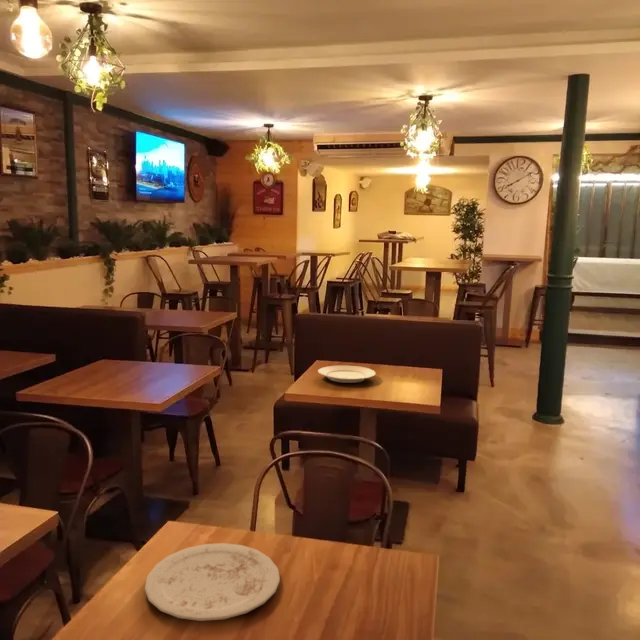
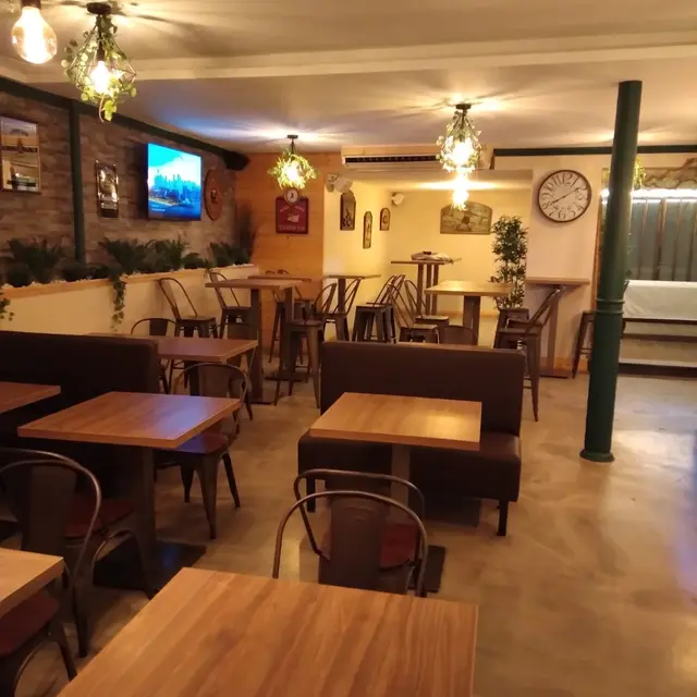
- plate [317,364,377,384]
- plate [143,542,281,622]
